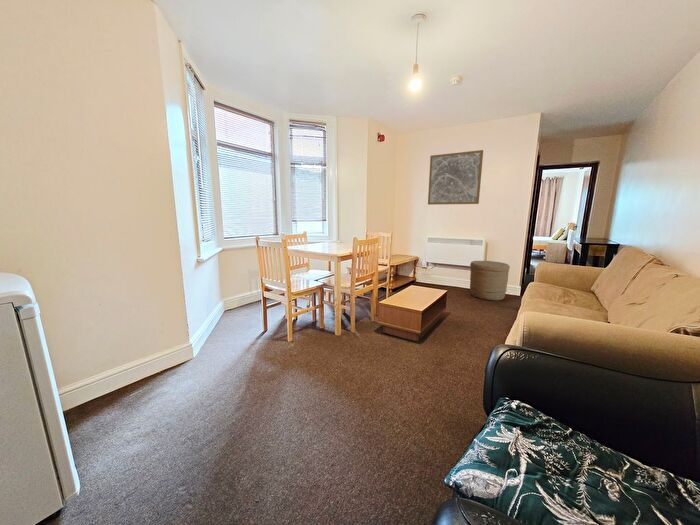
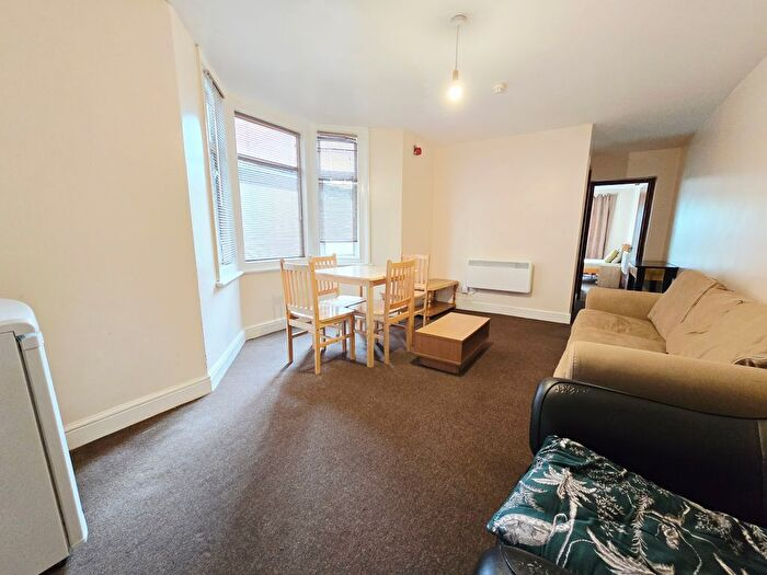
- wall art [427,149,484,206]
- basket [469,260,511,301]
